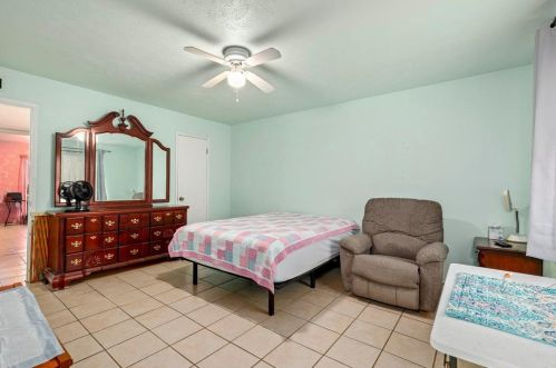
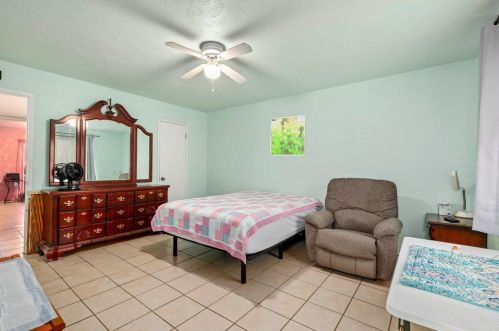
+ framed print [269,114,307,156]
